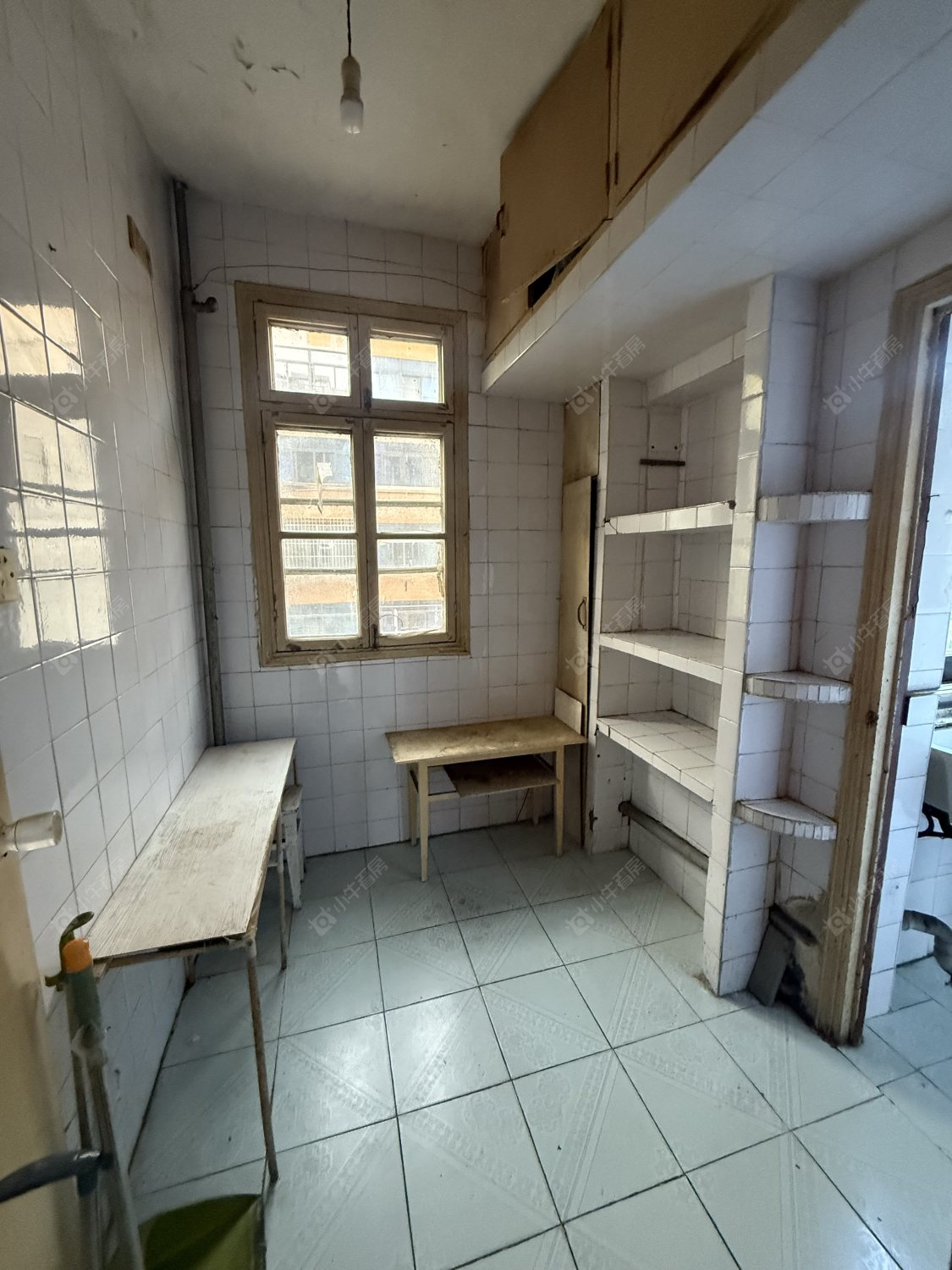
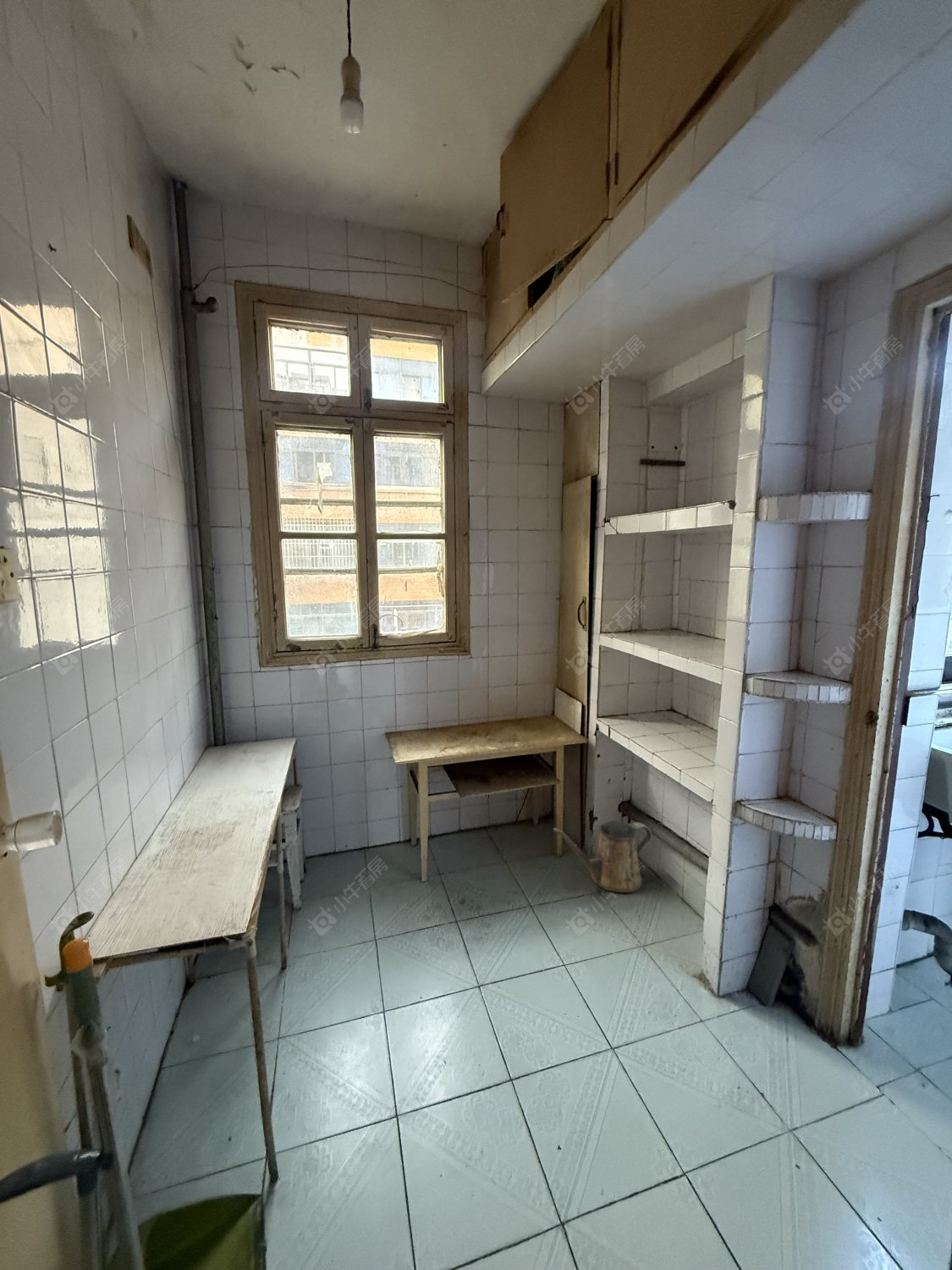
+ watering can [552,820,652,893]
